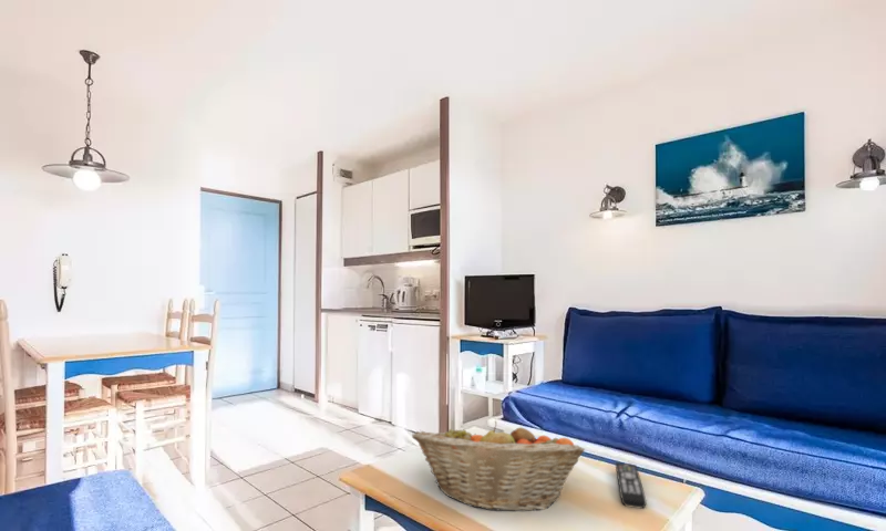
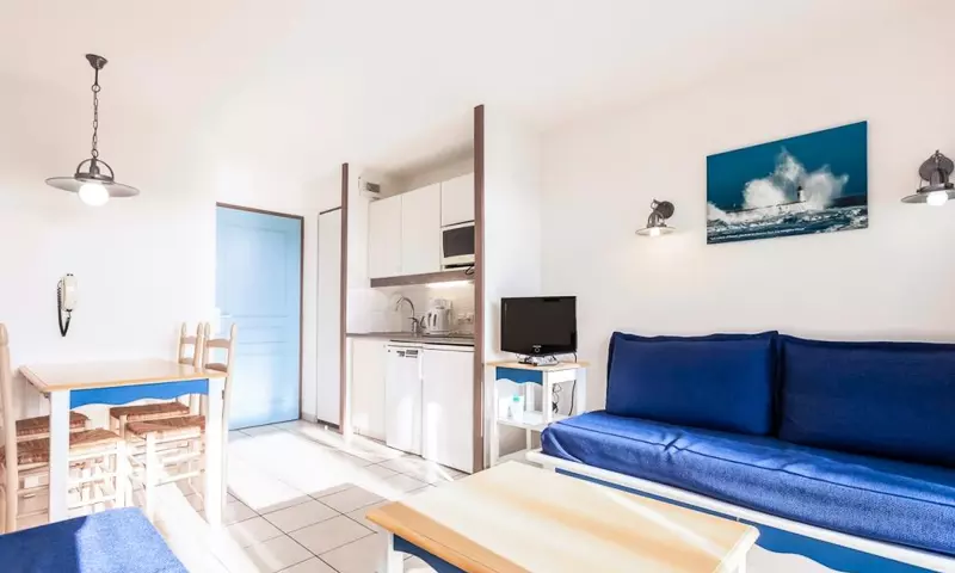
- fruit basket [411,419,586,512]
- remote control [615,461,648,510]
